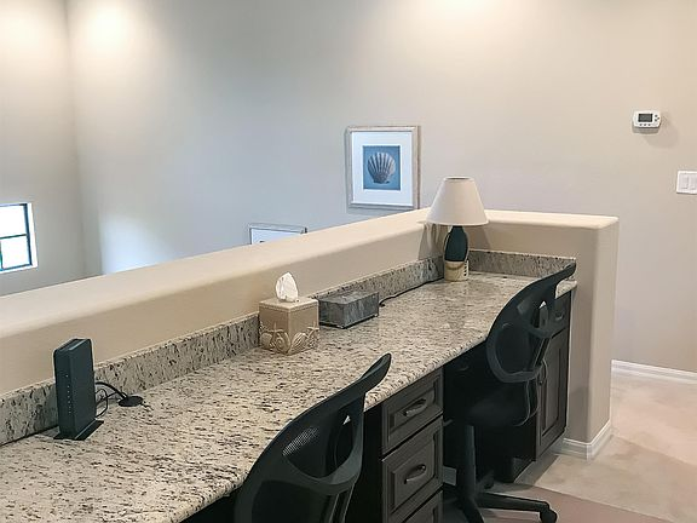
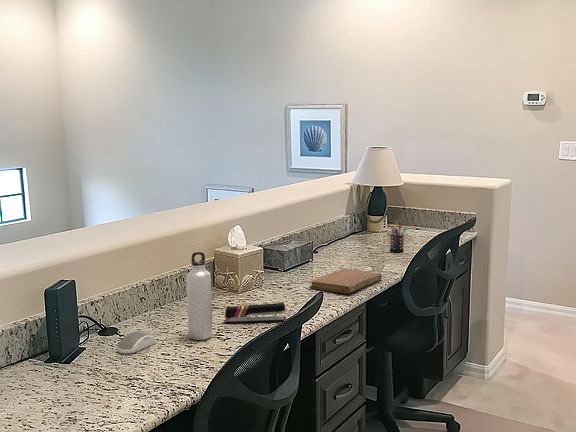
+ notebook [309,268,383,295]
+ water bottle [186,251,213,341]
+ computer mouse [116,330,158,354]
+ pen holder [389,224,408,253]
+ stapler [224,302,287,324]
